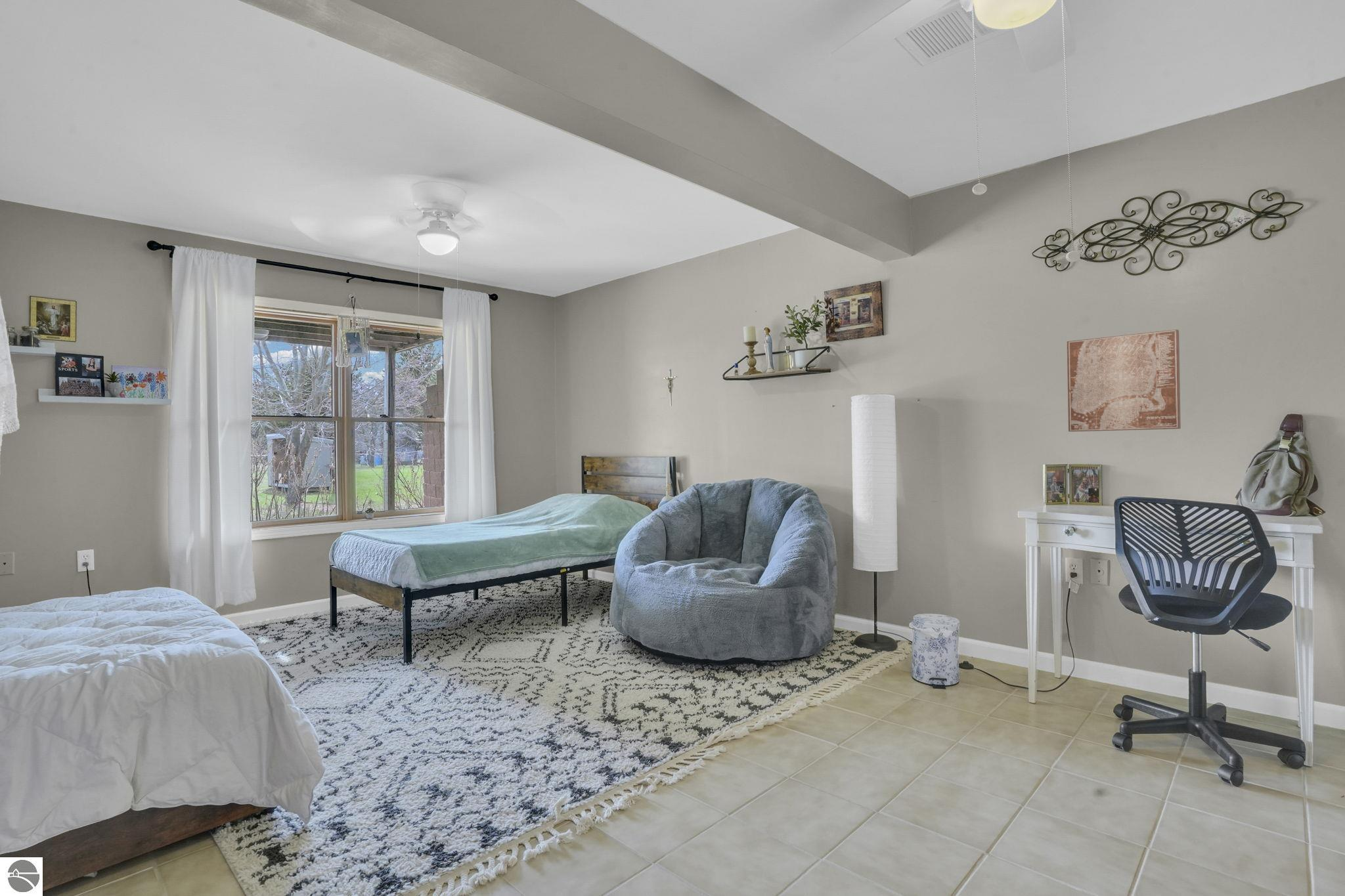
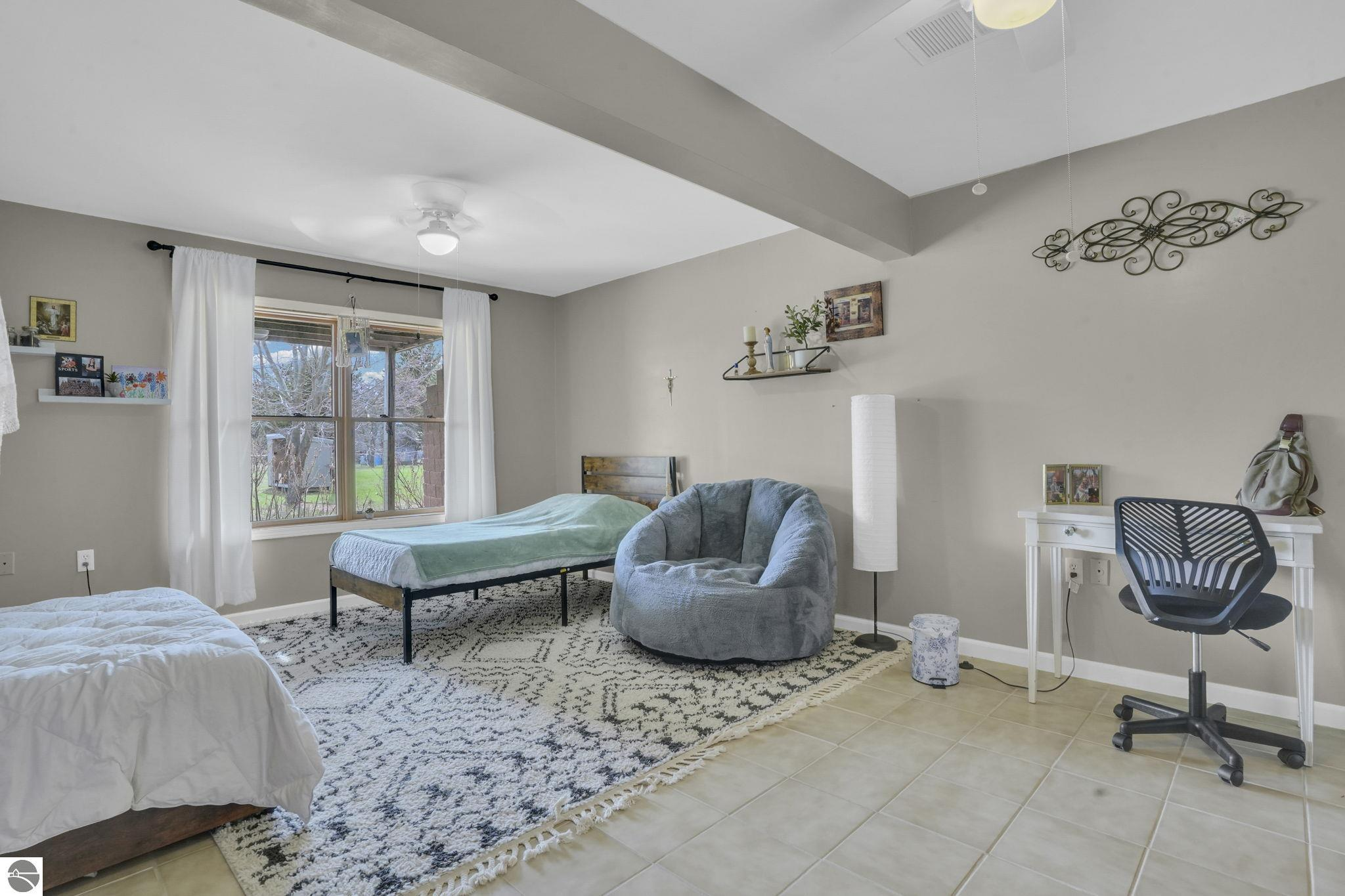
- wall art [1067,329,1181,433]
